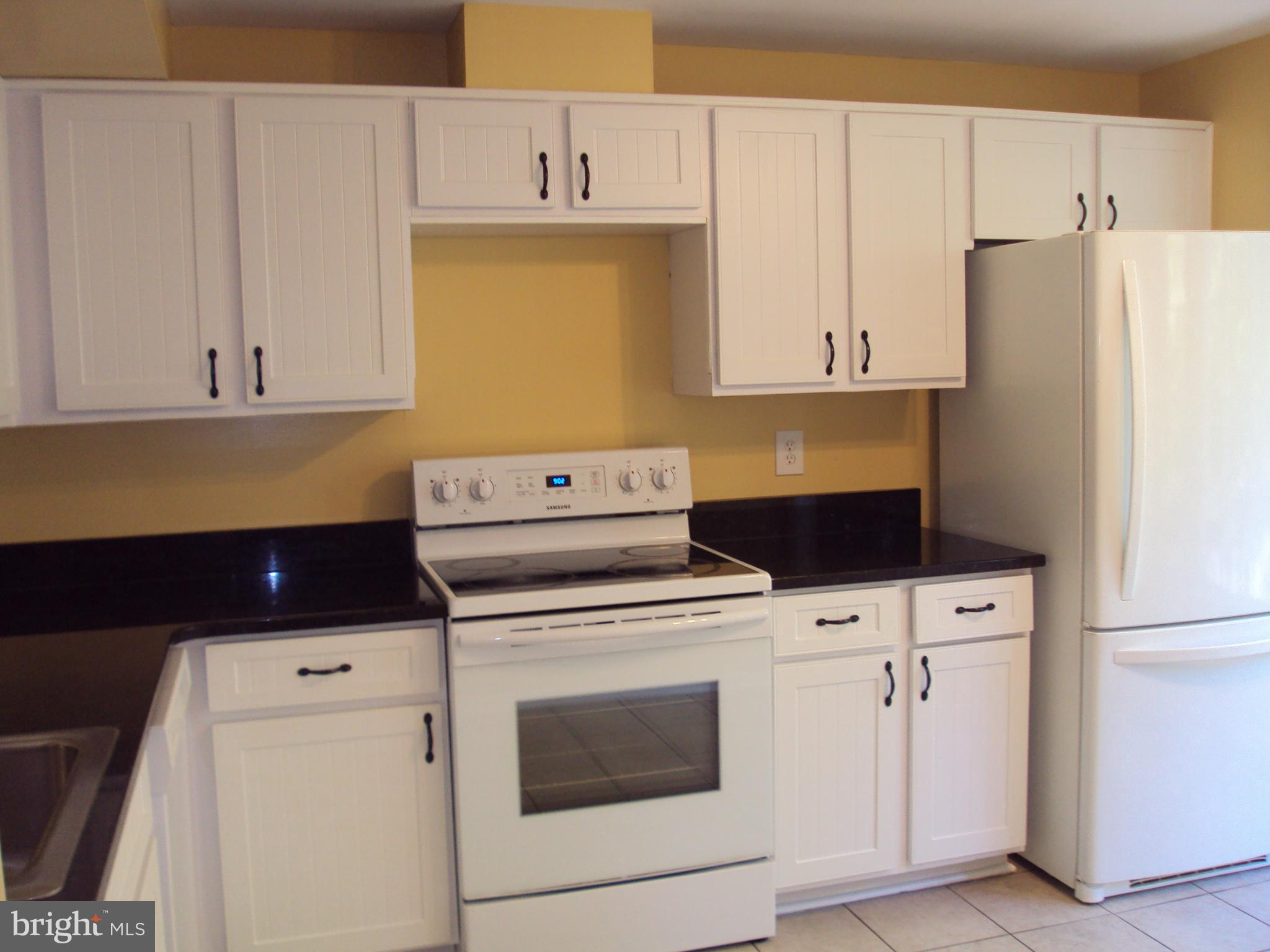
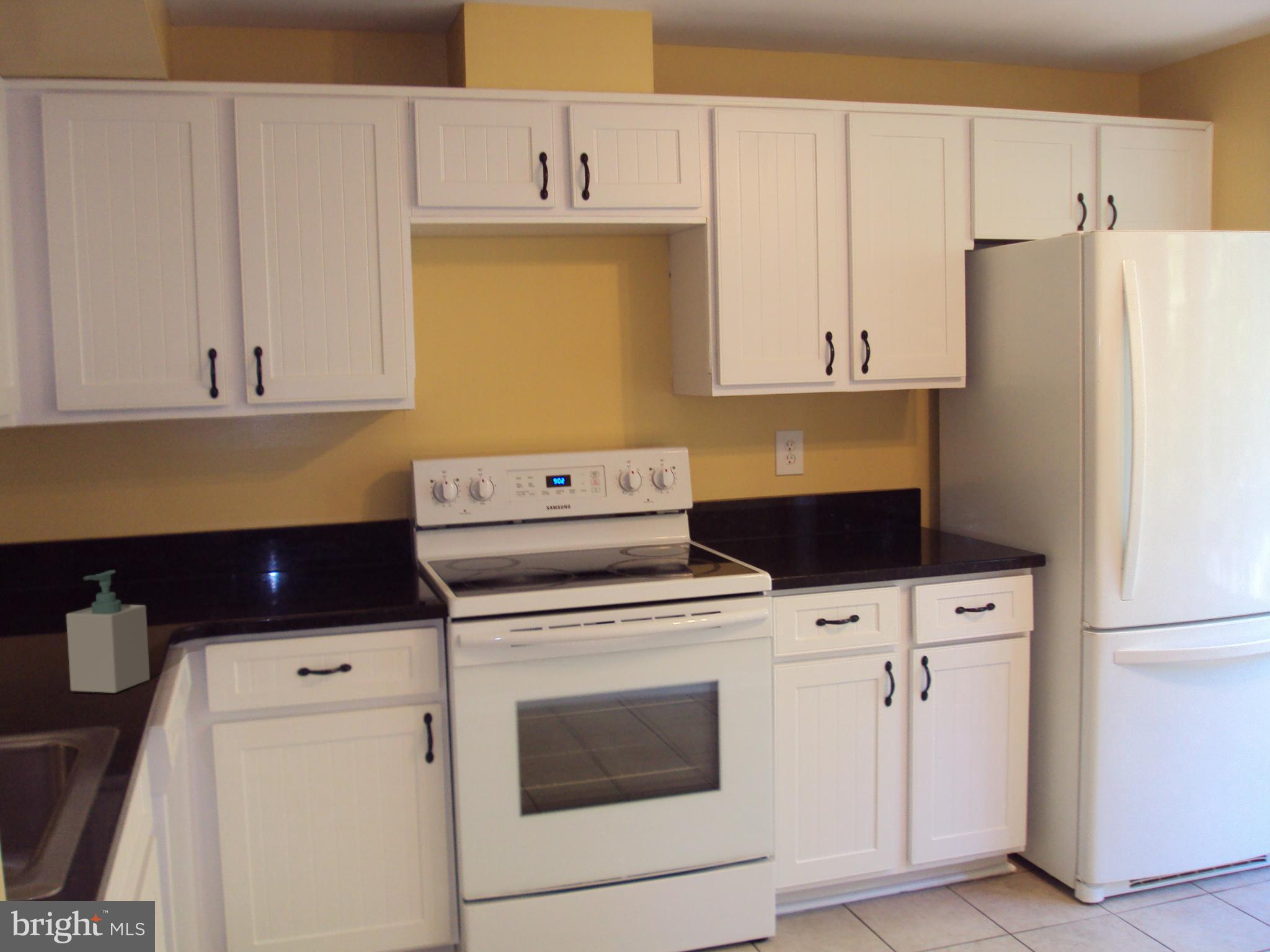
+ soap bottle [66,570,151,694]
